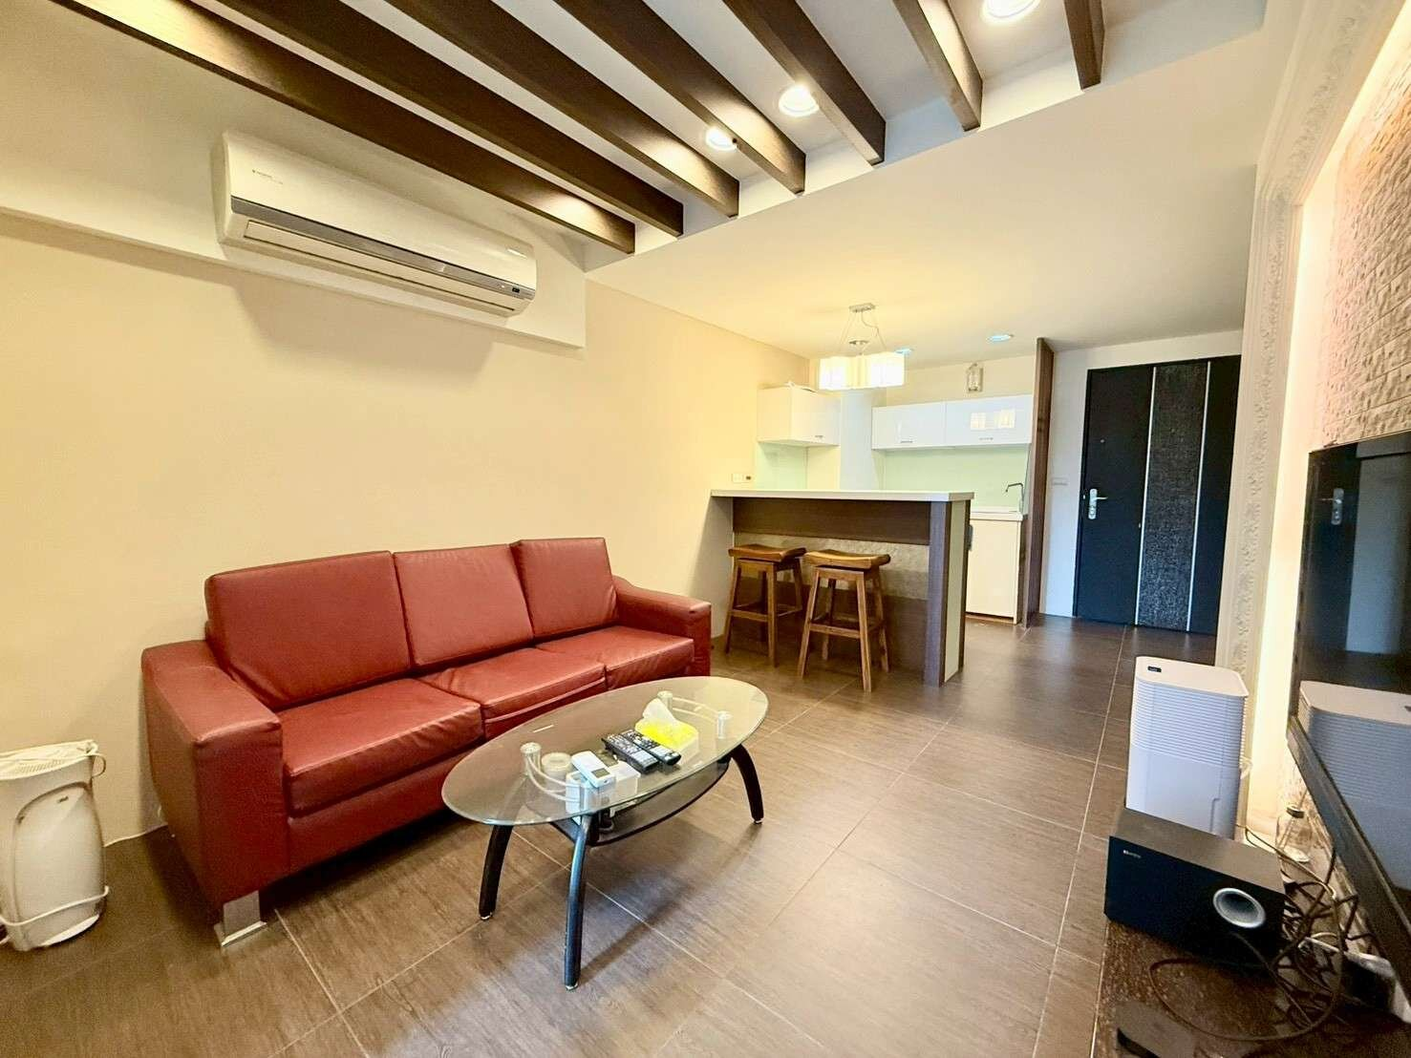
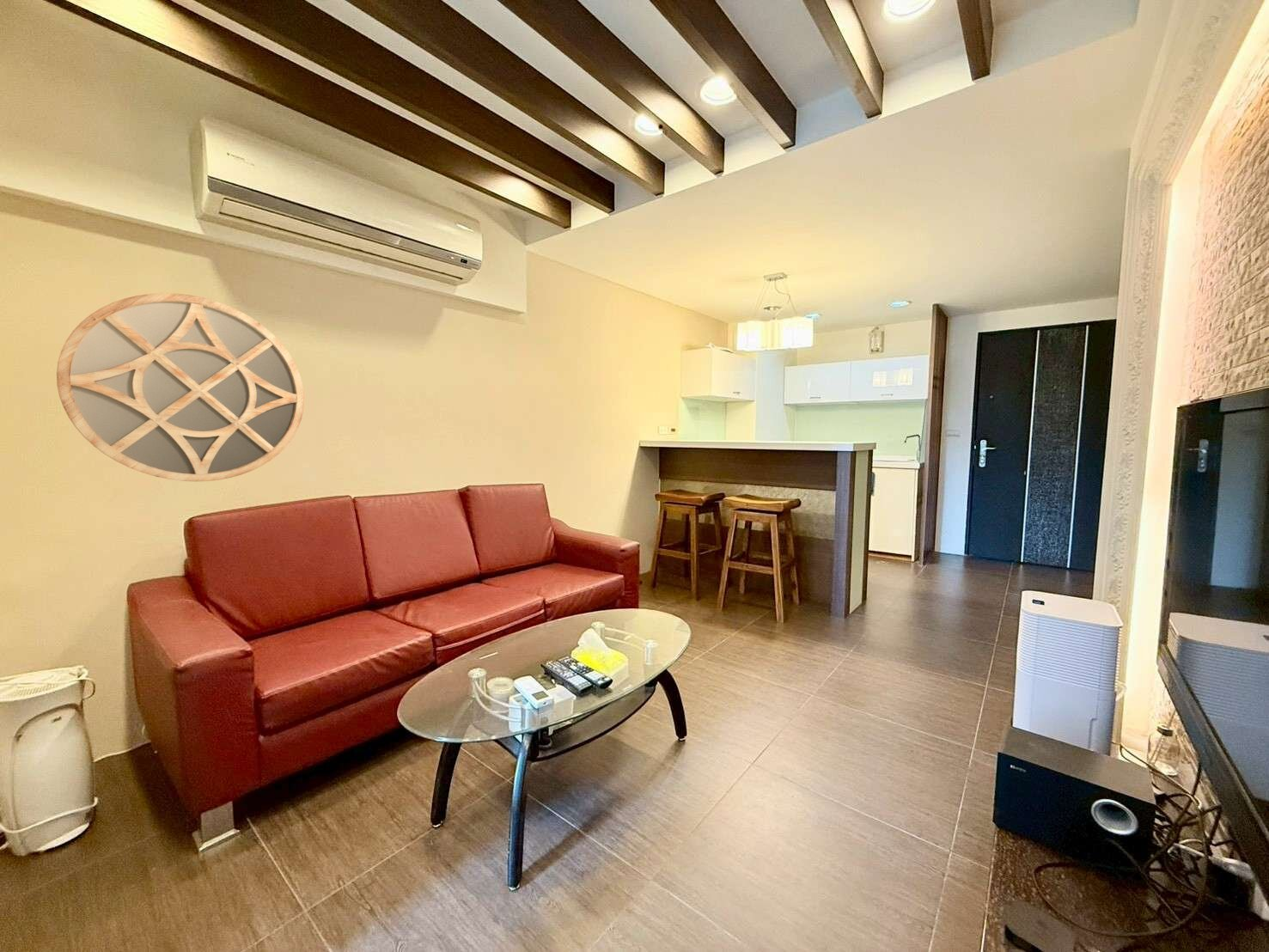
+ home mirror [56,292,305,482]
